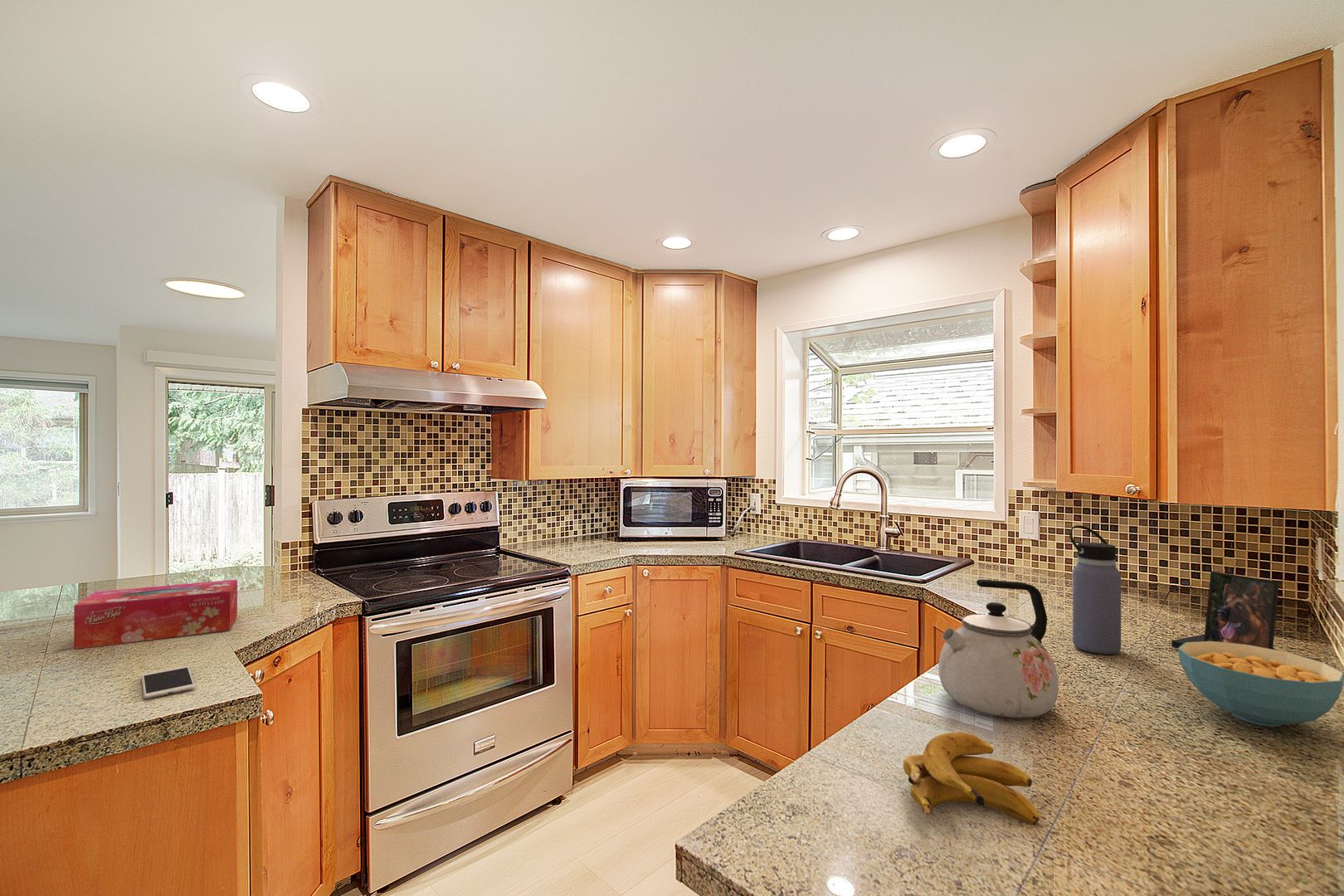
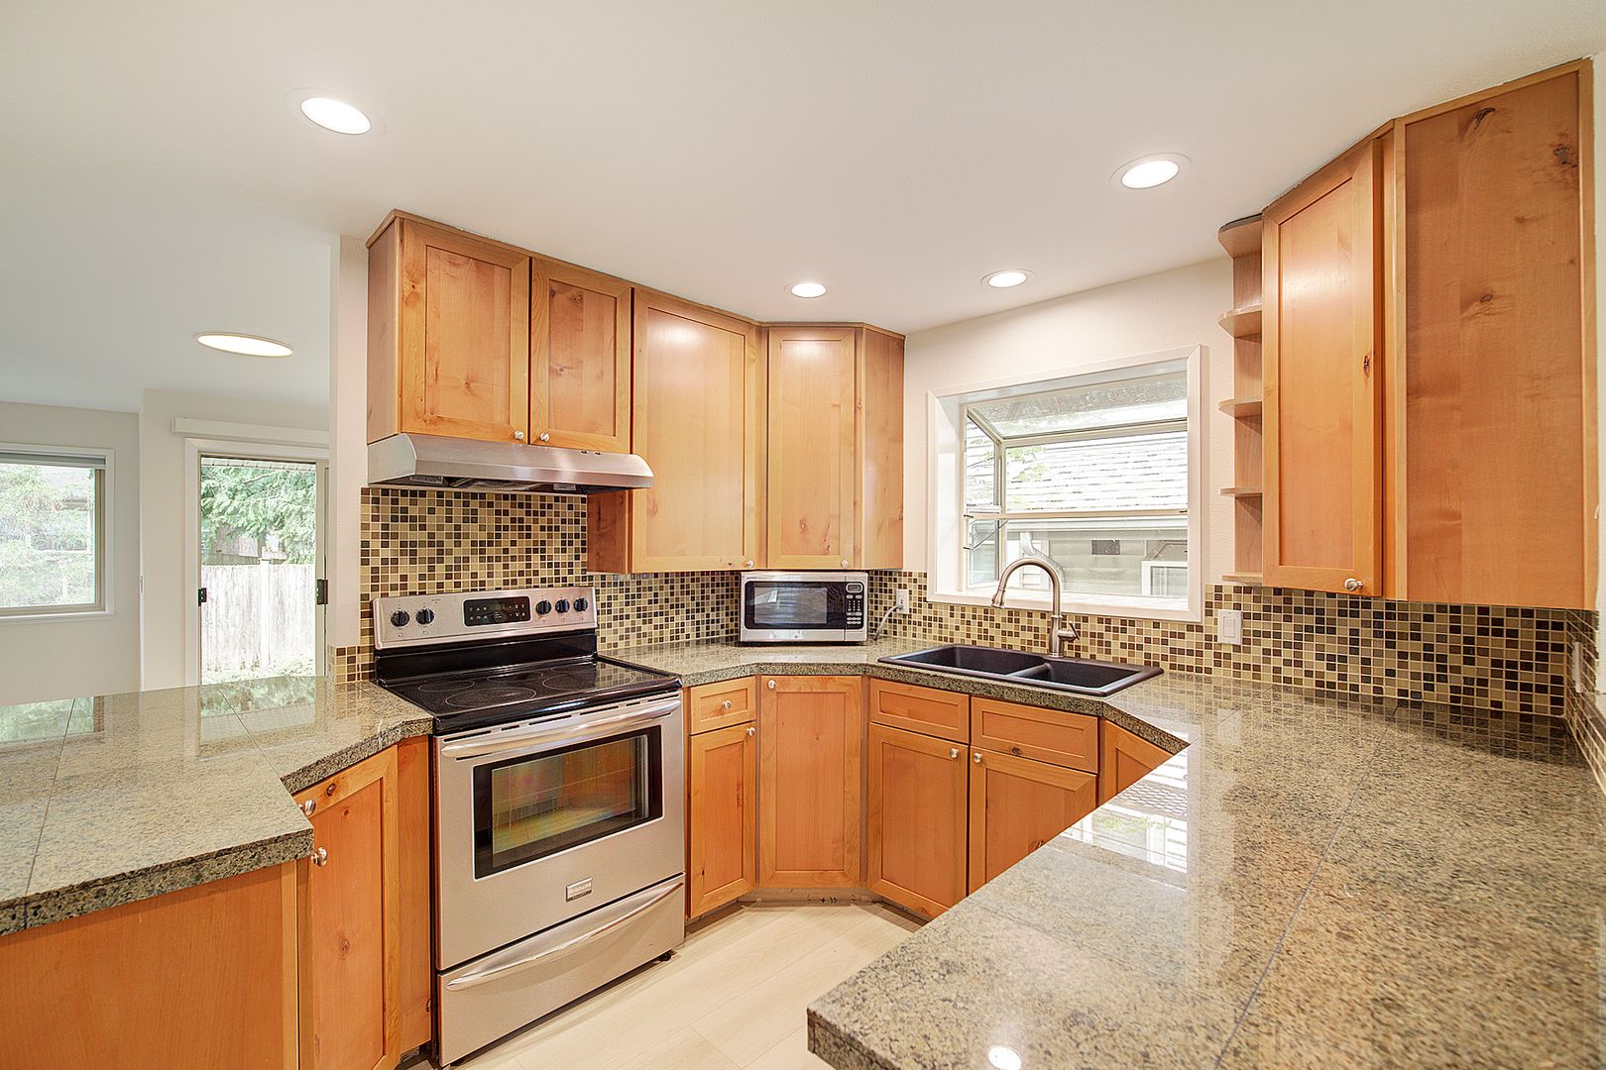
- cereal bowl [1177,641,1344,728]
- photo frame [1171,571,1323,662]
- banana [903,732,1040,825]
- tissue box [73,579,238,650]
- kettle [937,579,1059,718]
- water bottle [1069,524,1122,655]
- smartphone [141,665,197,699]
